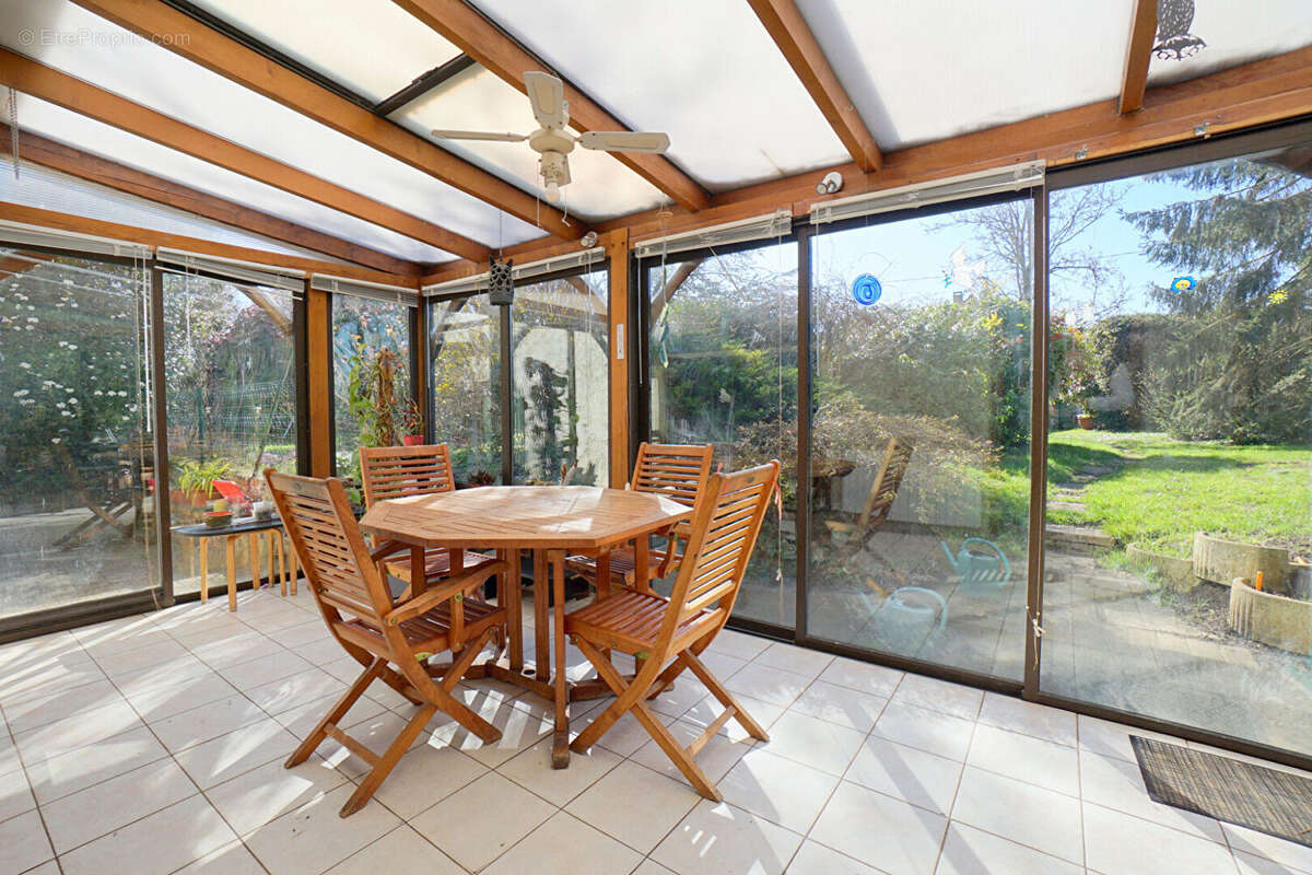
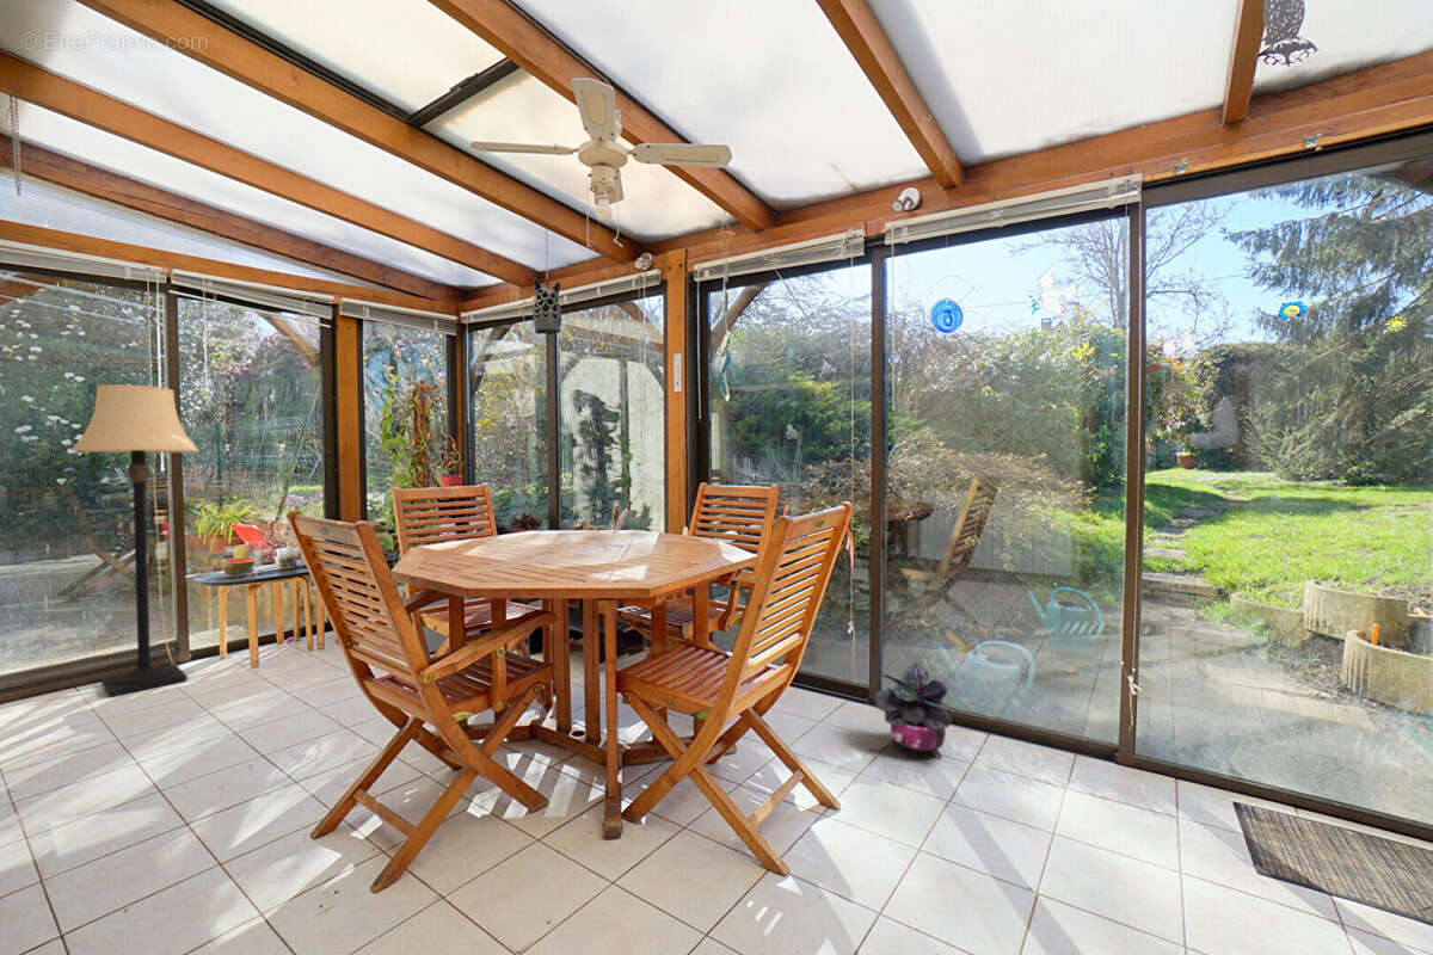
+ potted plant [873,661,953,759]
+ lamp [68,383,201,698]
